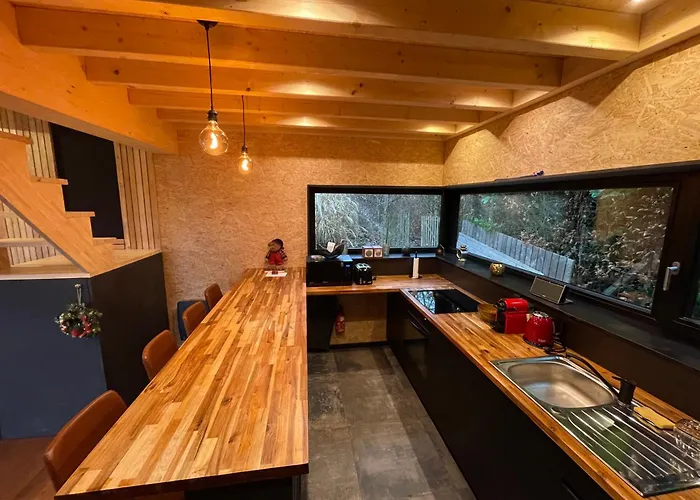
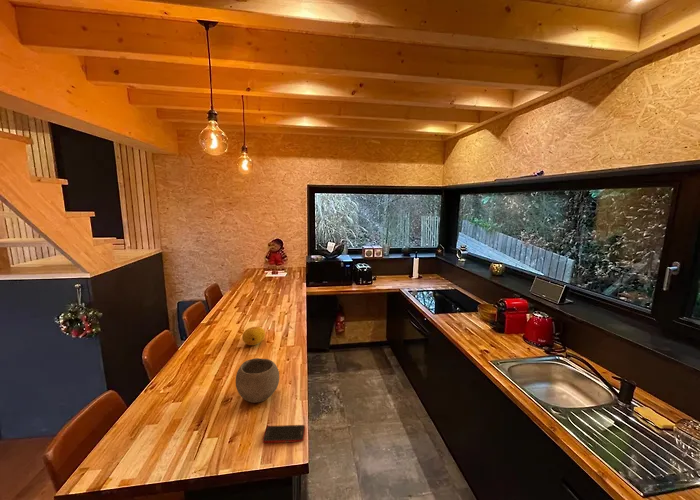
+ cell phone [261,424,306,444]
+ fruit [241,326,266,346]
+ bowl [235,357,280,404]
